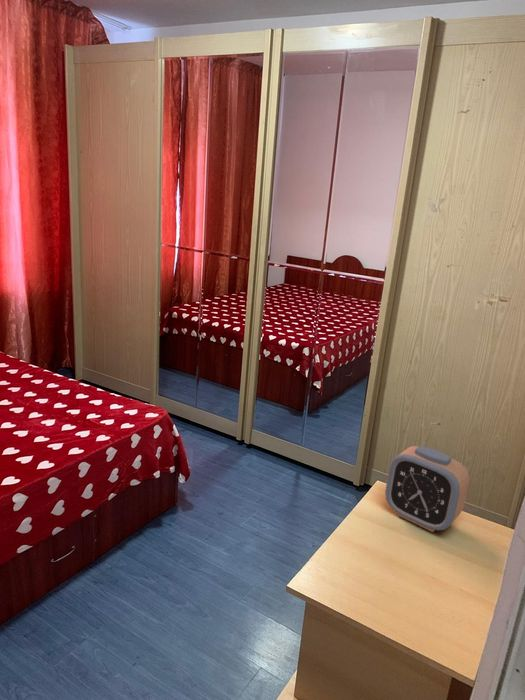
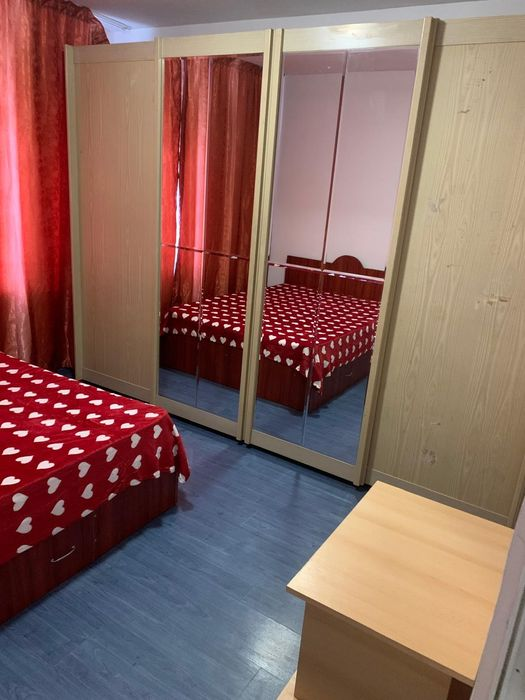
- alarm clock [384,445,470,533]
